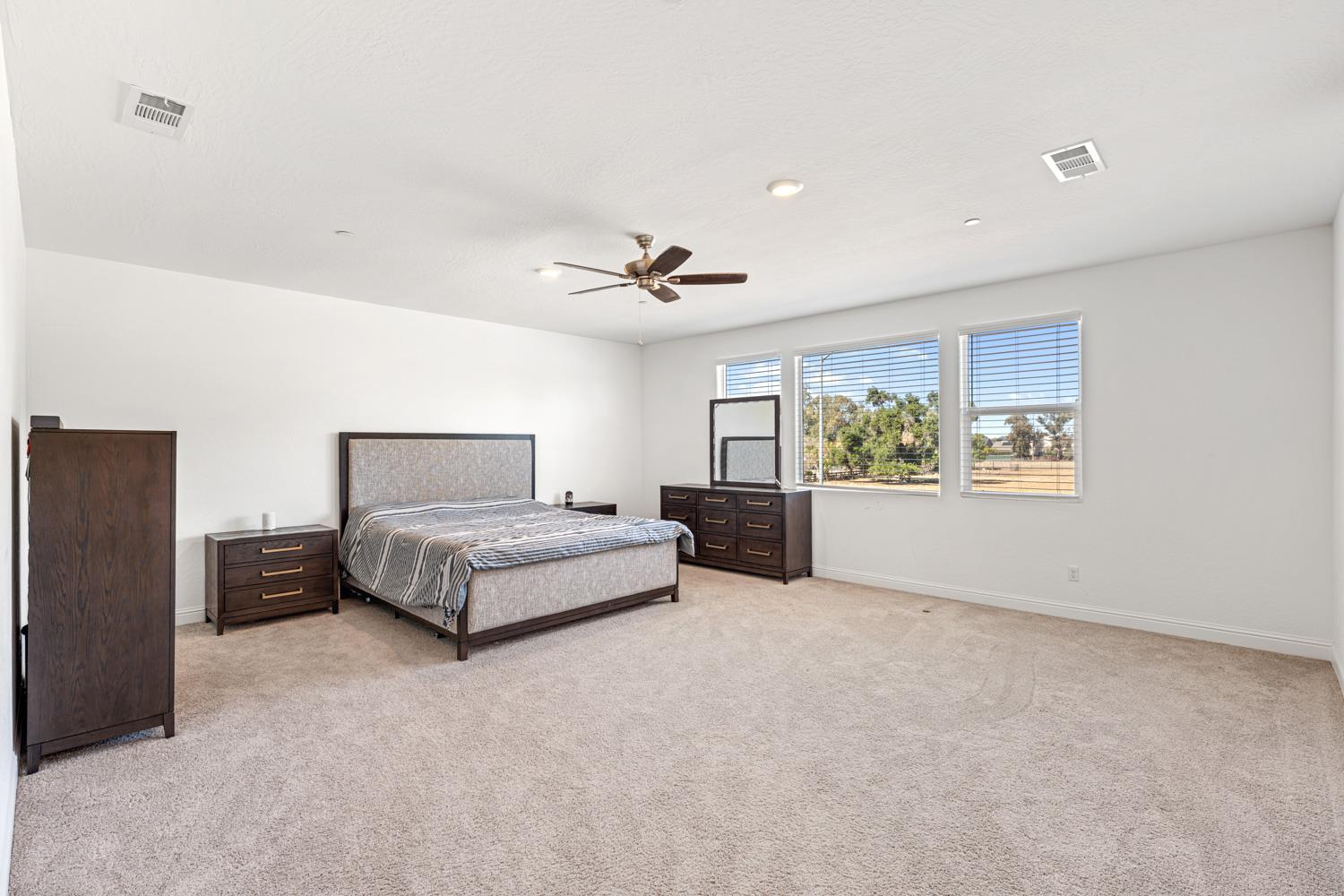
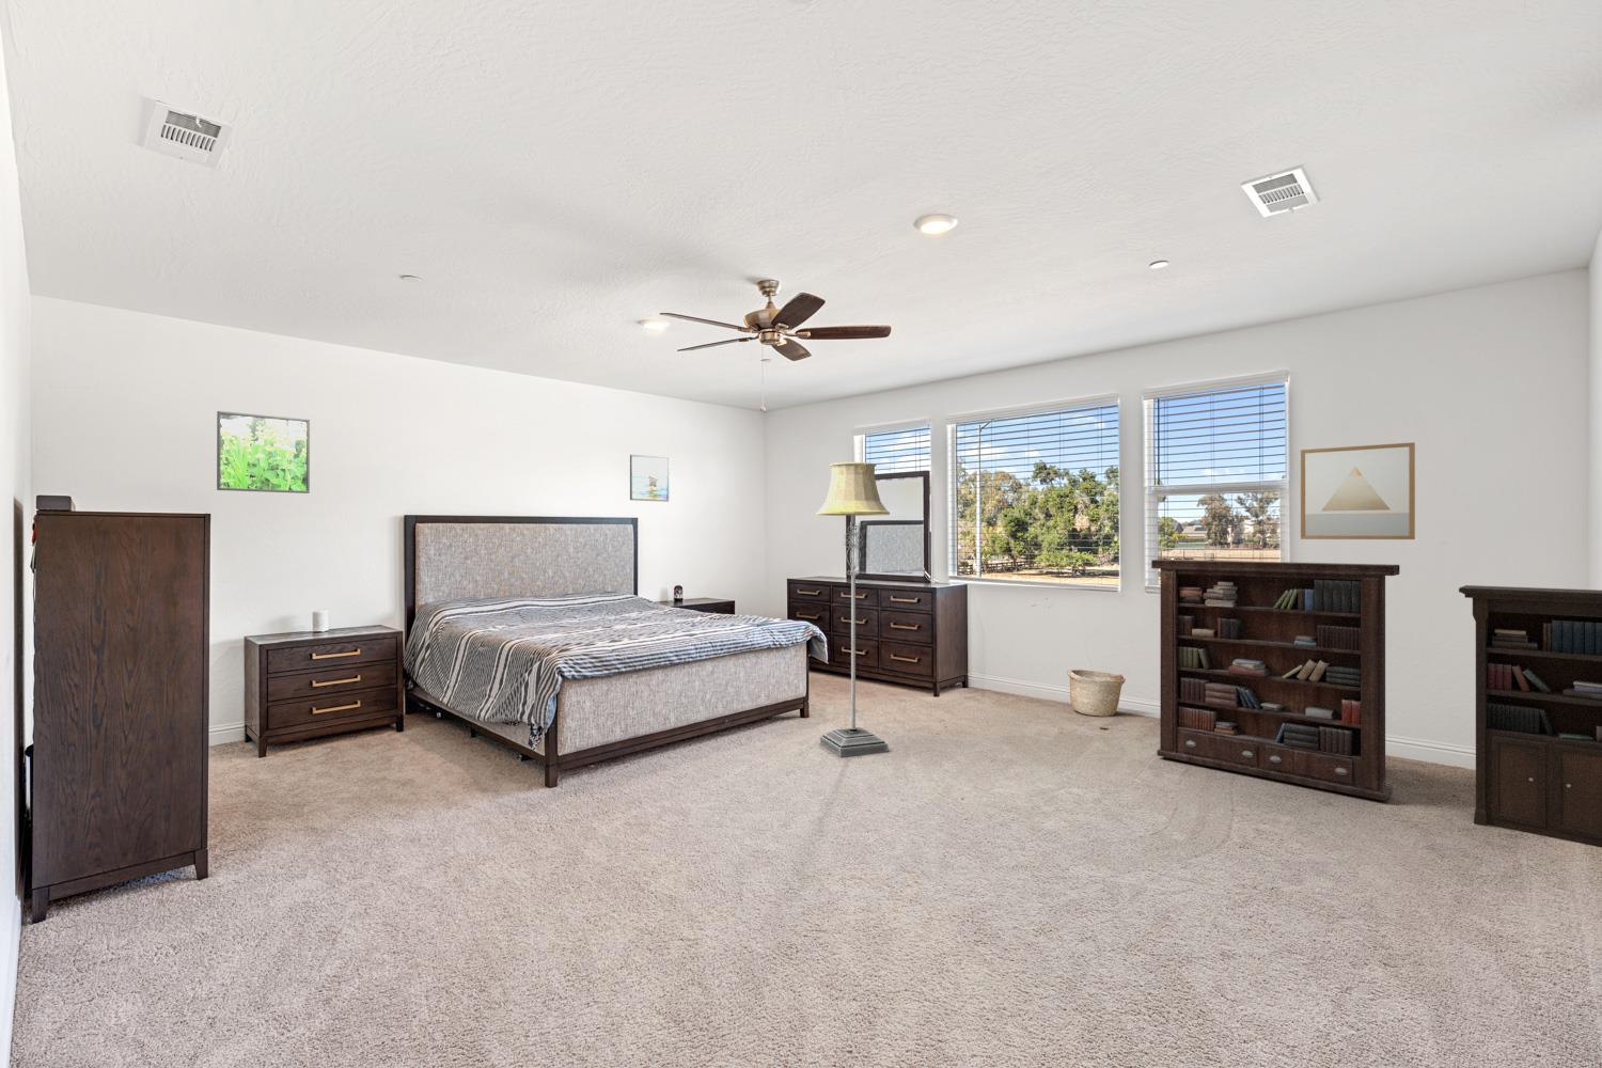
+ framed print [629,454,670,503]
+ bookcase [1150,559,1602,849]
+ basket [1066,669,1126,718]
+ floor lamp [816,461,890,758]
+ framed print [216,410,311,495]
+ wall art [1299,441,1416,540]
